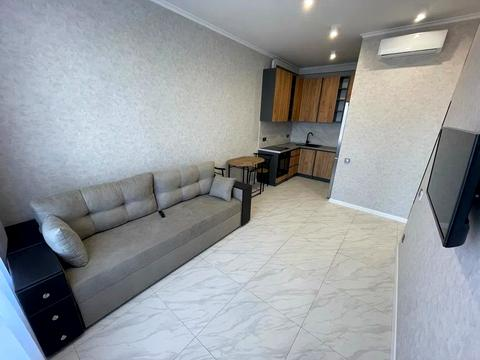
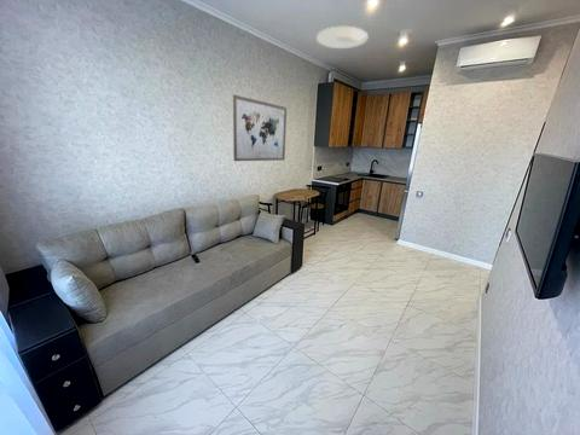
+ wall art [232,93,288,162]
+ ceiling light [315,25,370,50]
